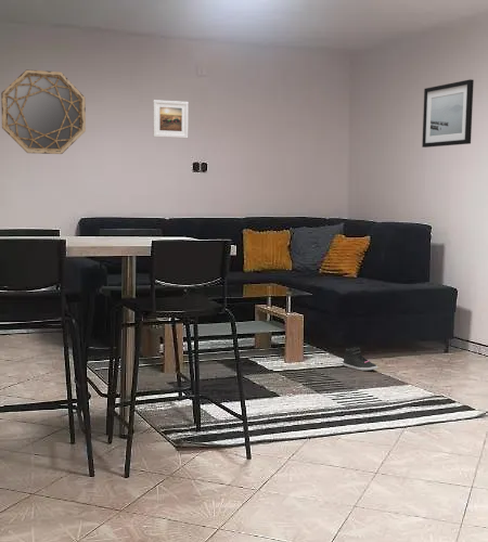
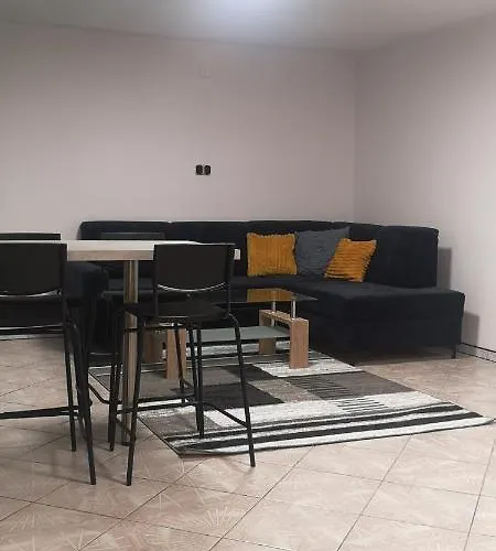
- wall art [421,78,475,149]
- sneaker [342,346,378,372]
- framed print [152,99,190,139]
- home mirror [0,68,87,155]
